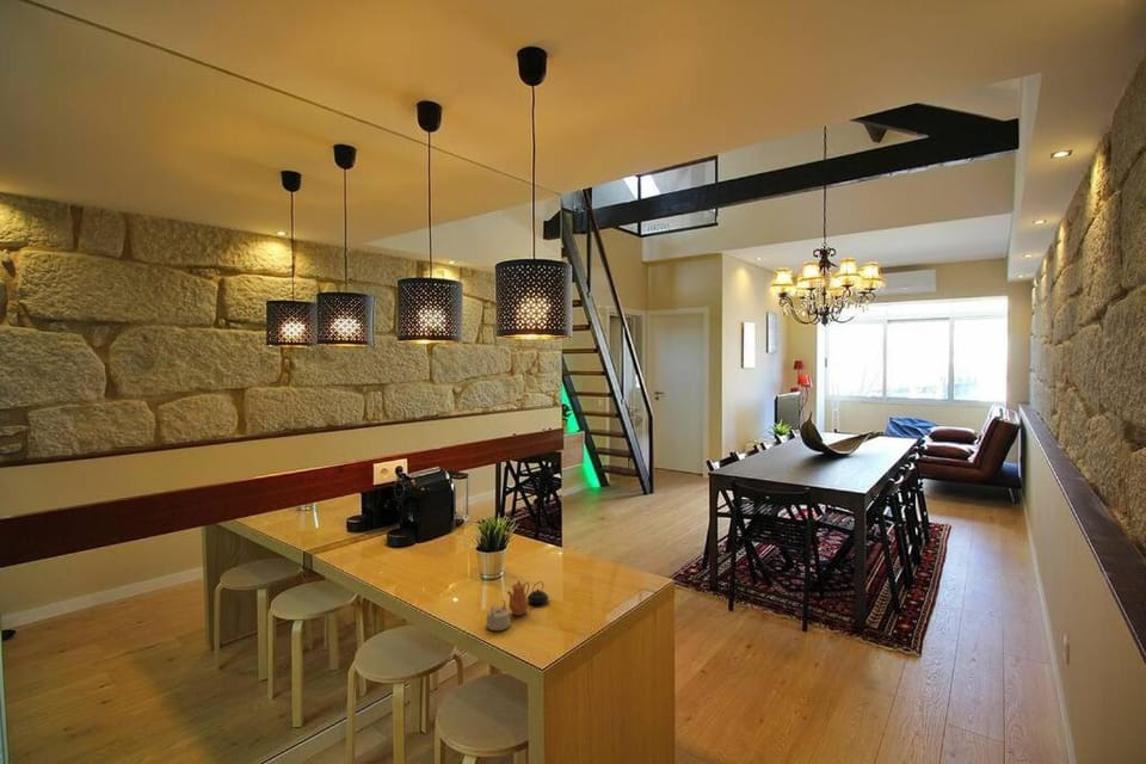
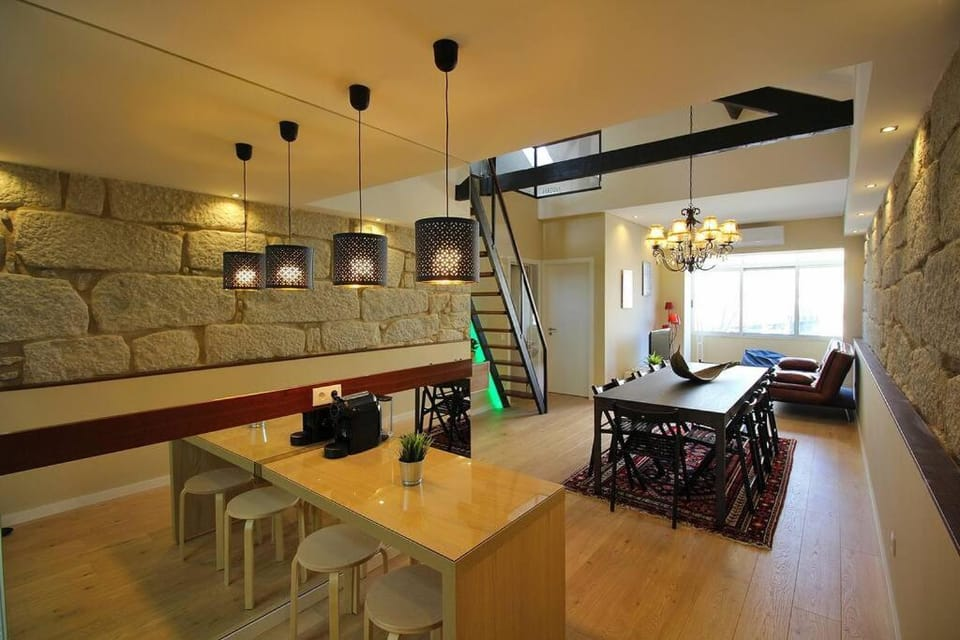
- teapot [485,579,550,631]
